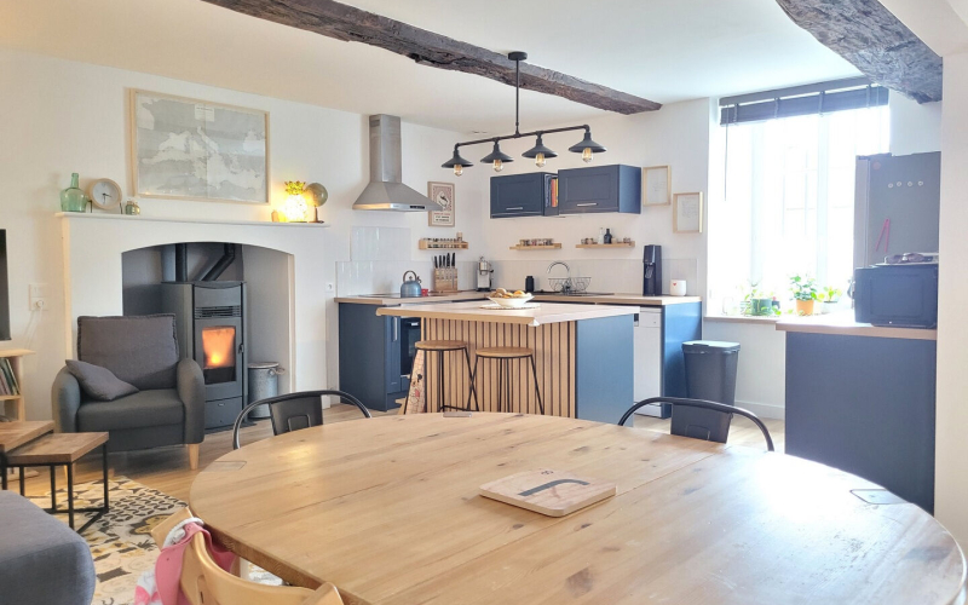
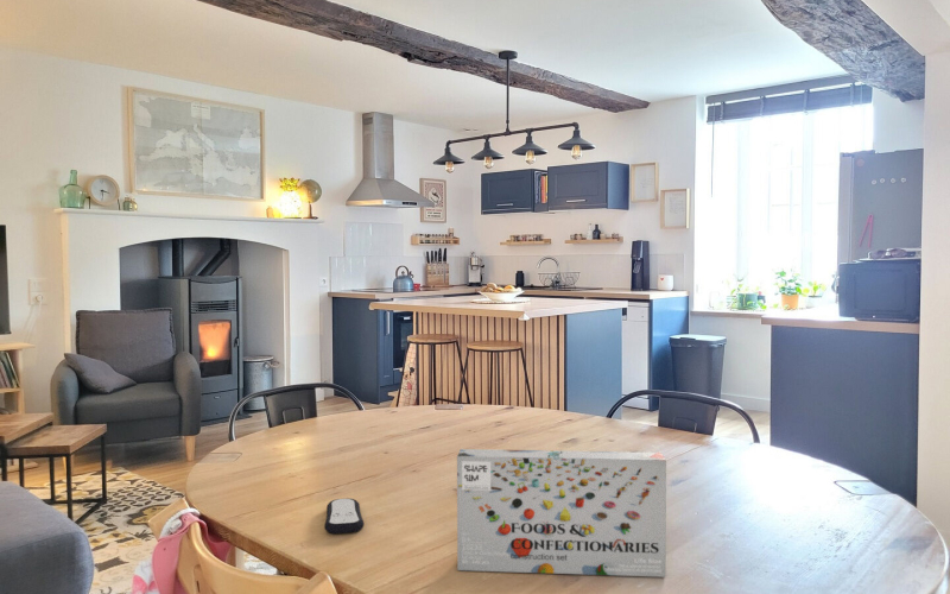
+ remote control [323,498,365,535]
+ board game [456,448,667,579]
